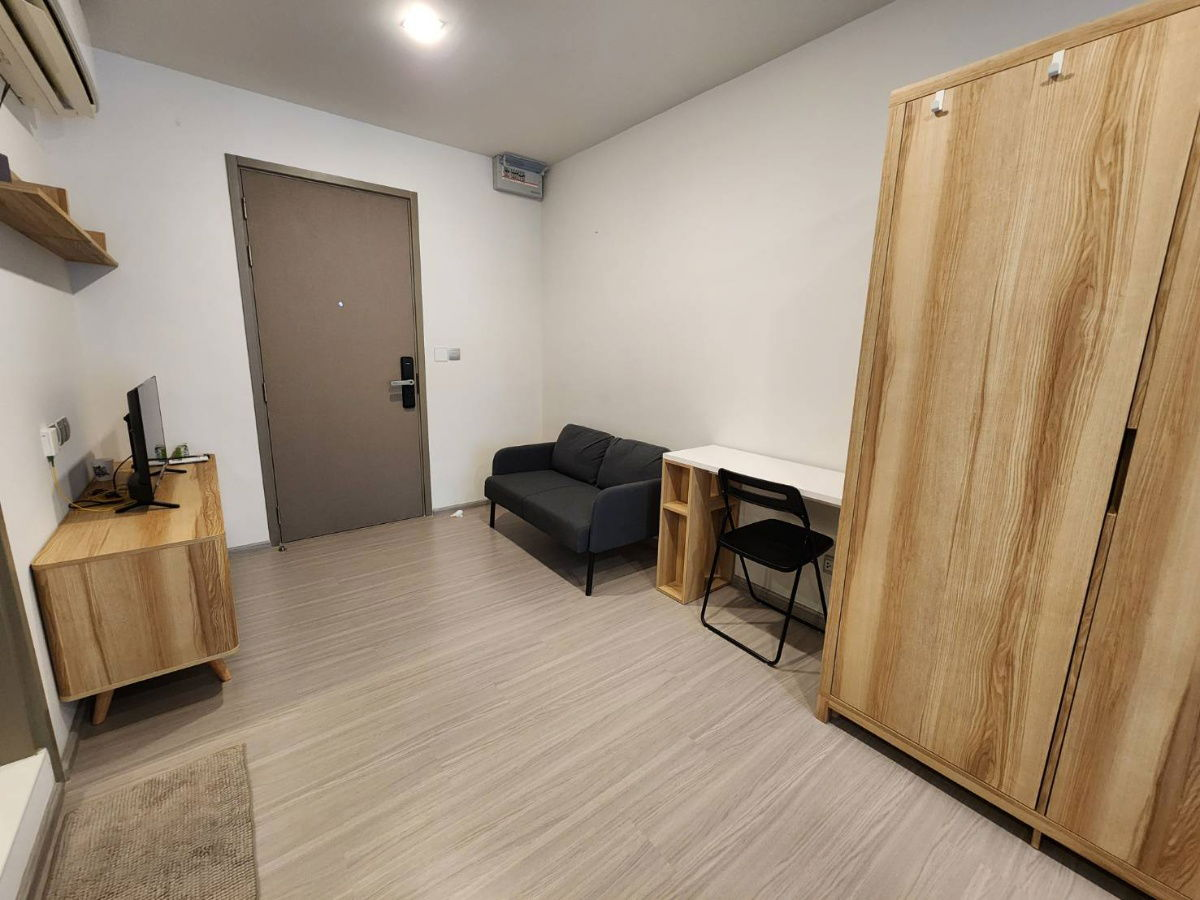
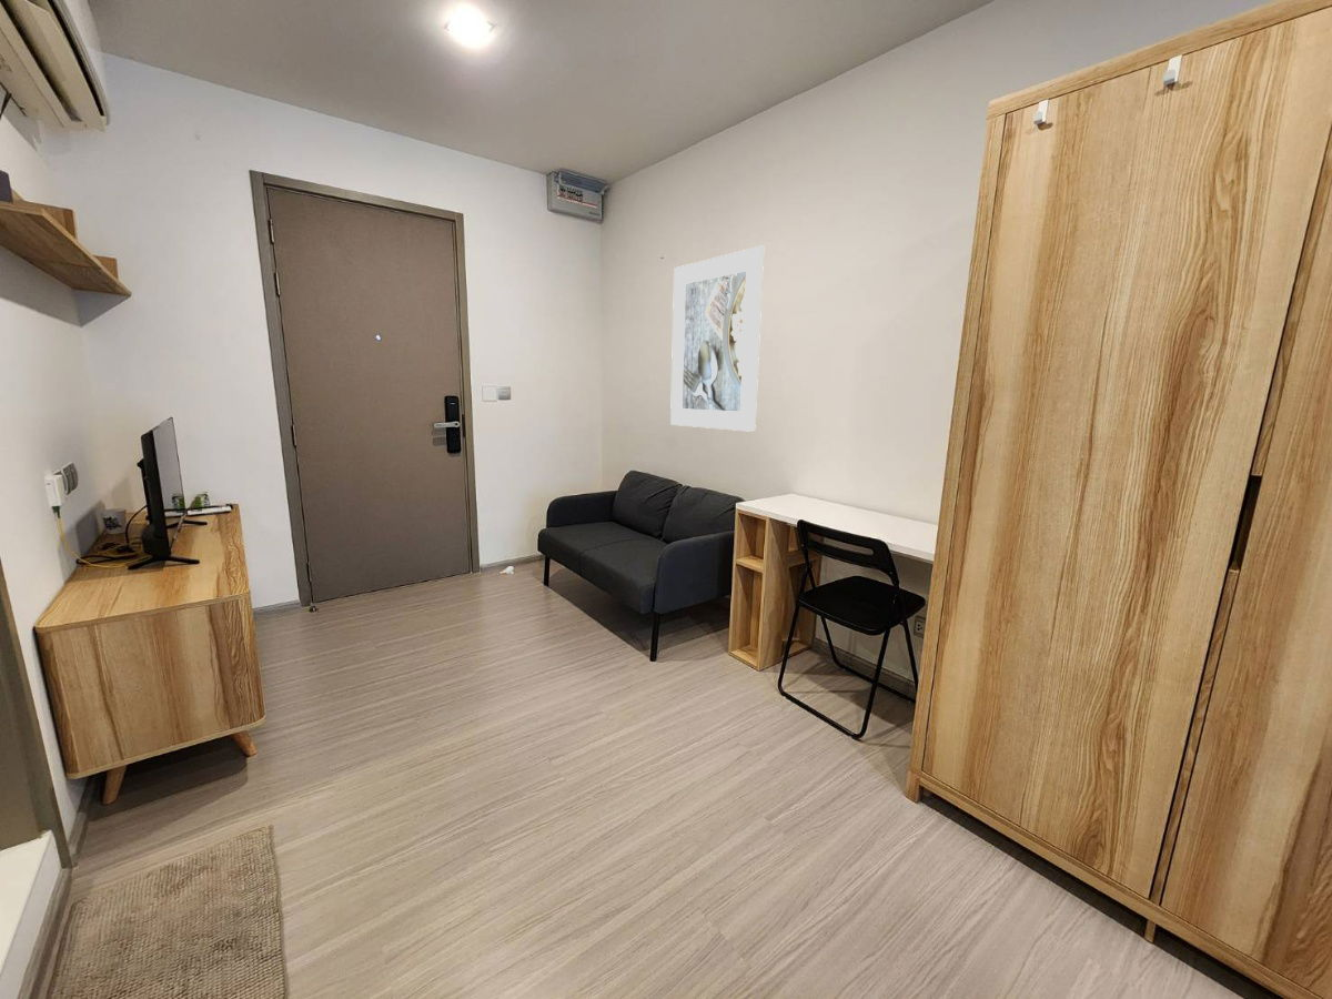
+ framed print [669,245,765,433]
